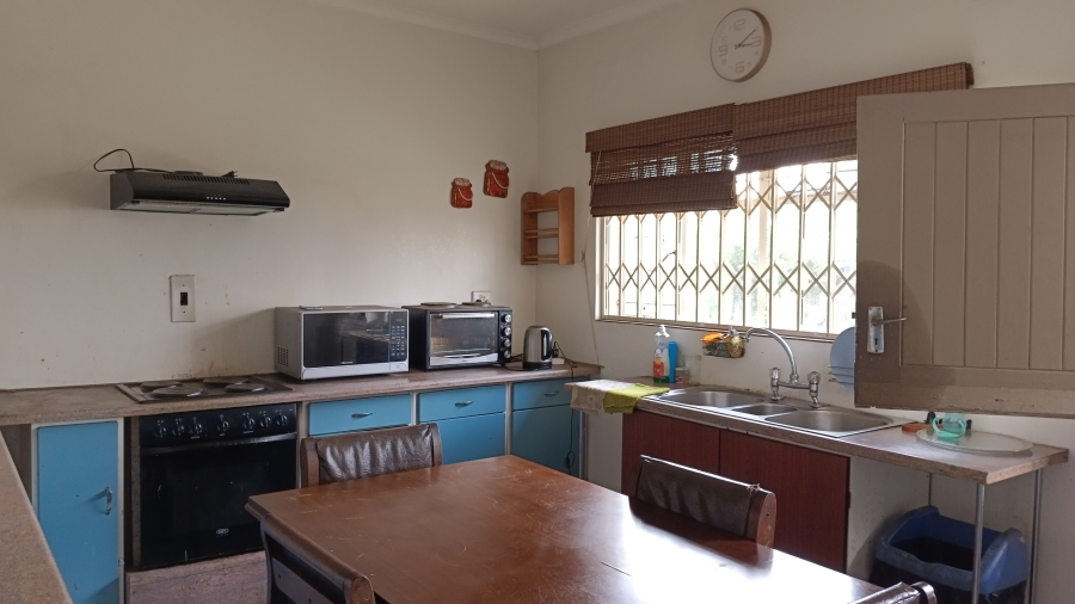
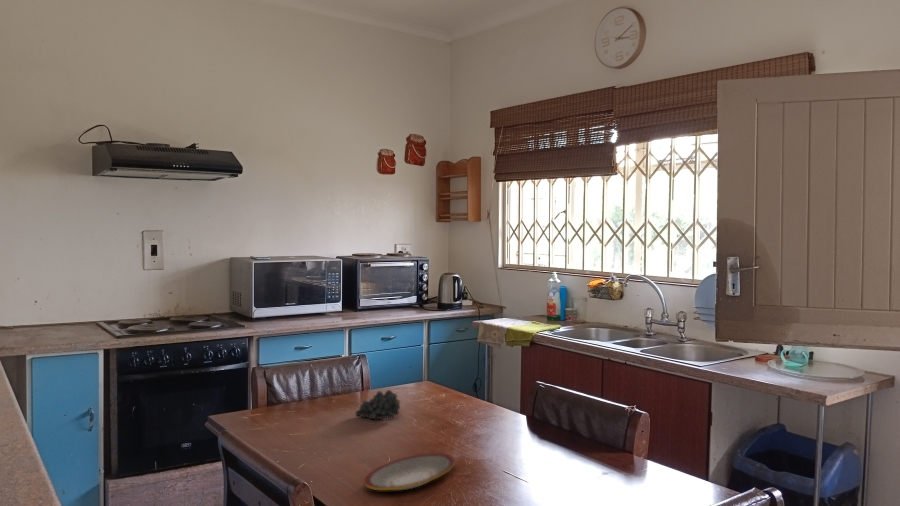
+ fruit [354,389,403,420]
+ plate [363,452,456,491]
